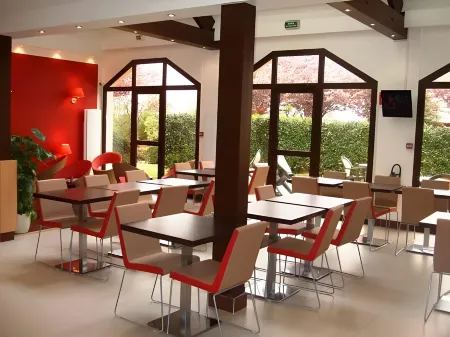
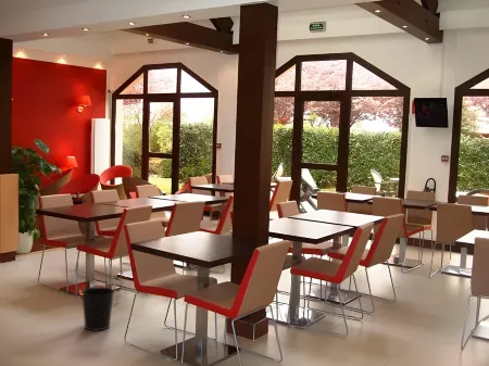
+ wastebasket [80,287,115,332]
